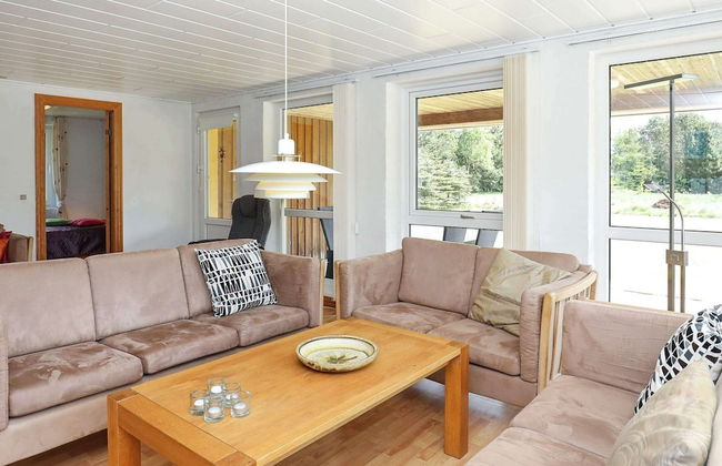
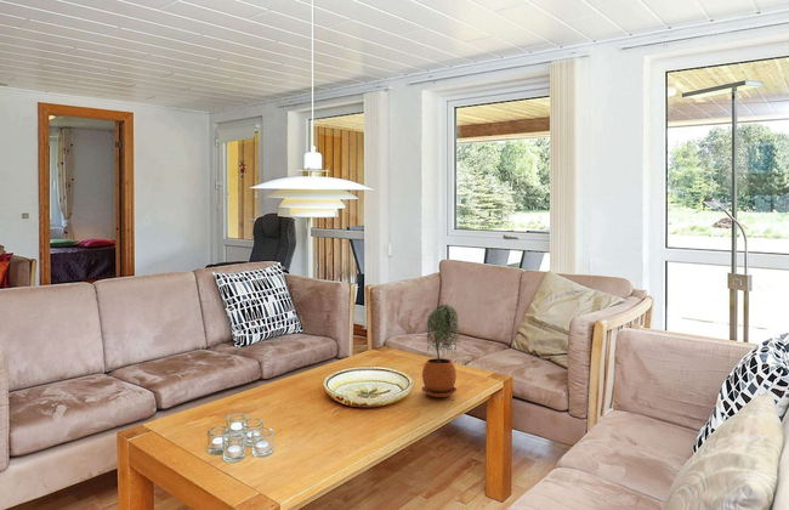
+ potted plant [420,304,460,398]
